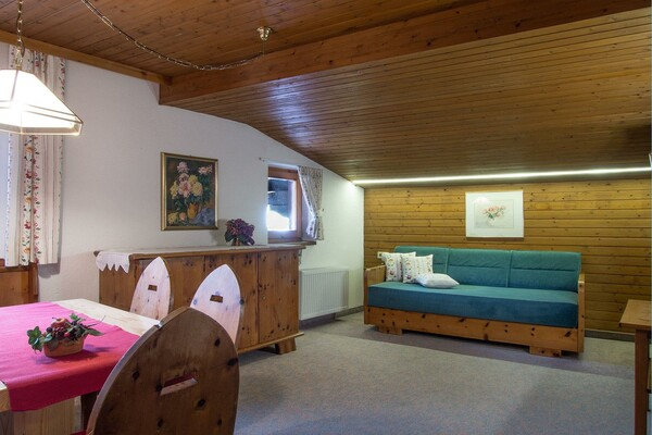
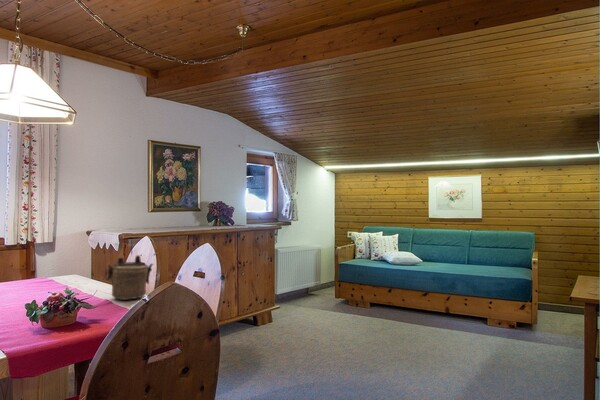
+ teapot [105,254,155,301]
